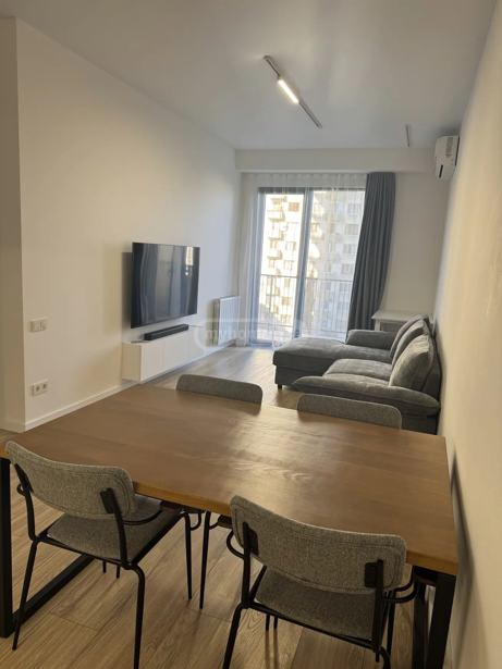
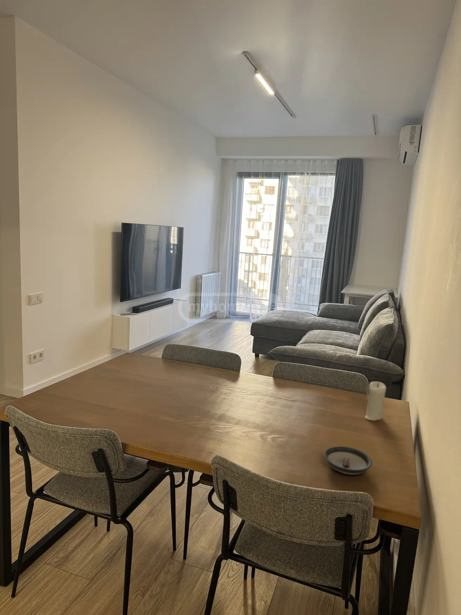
+ saucer [323,445,373,476]
+ candle [364,381,387,422]
